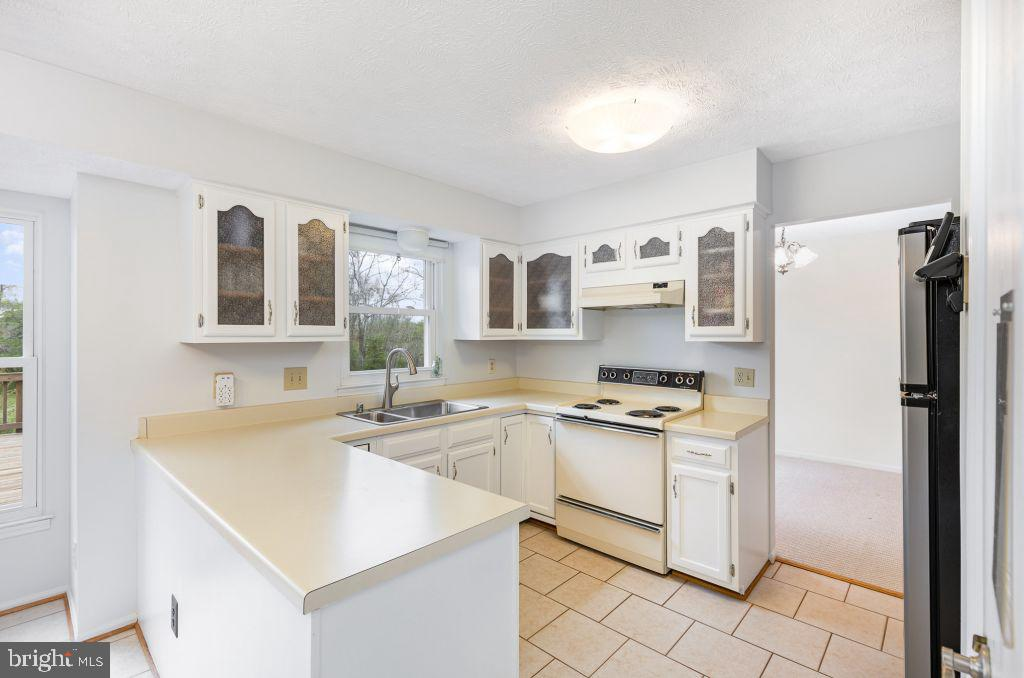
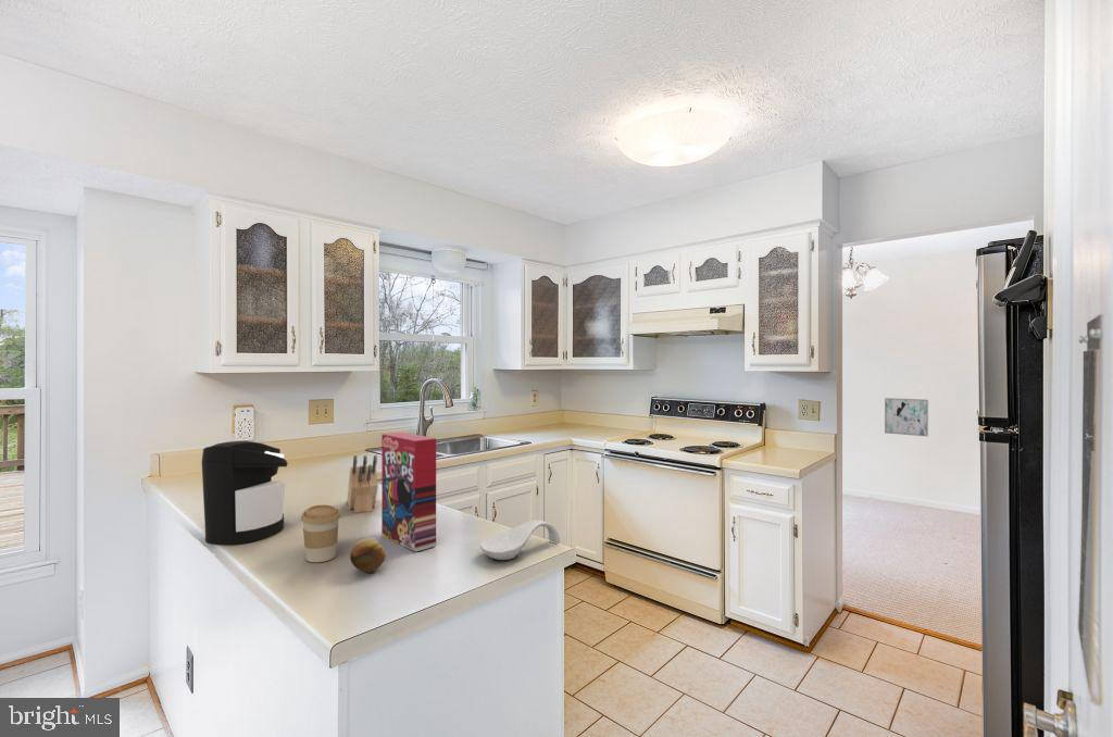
+ fruit [349,537,387,574]
+ wall art [884,397,929,437]
+ coffee maker [201,440,289,546]
+ cereal box [380,432,437,552]
+ knife block [347,454,379,514]
+ spoon rest [479,519,561,561]
+ coffee cup [300,503,341,563]
